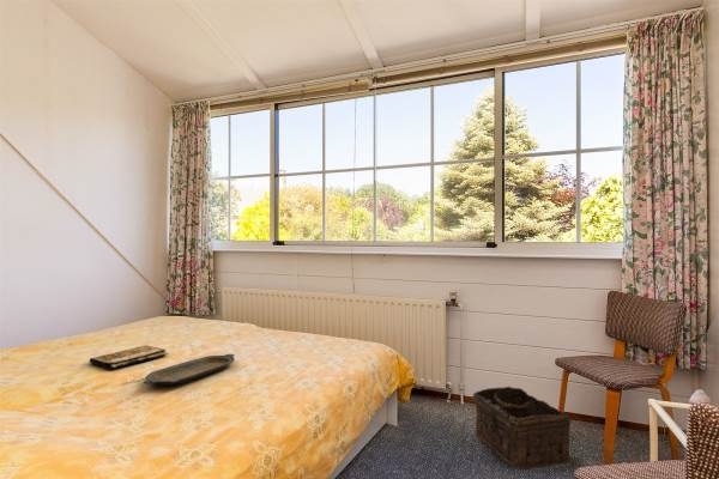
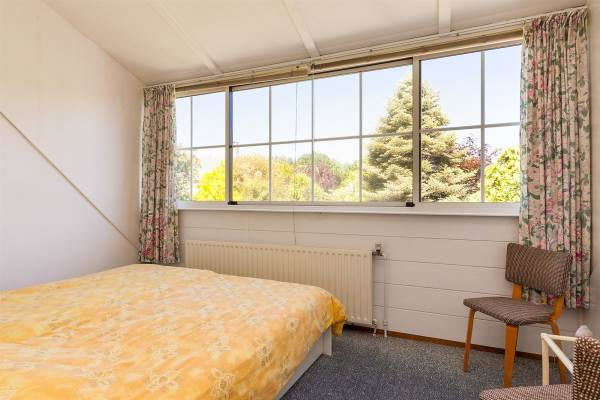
- basket [471,386,572,472]
- book [89,344,169,370]
- serving tray [143,353,236,387]
